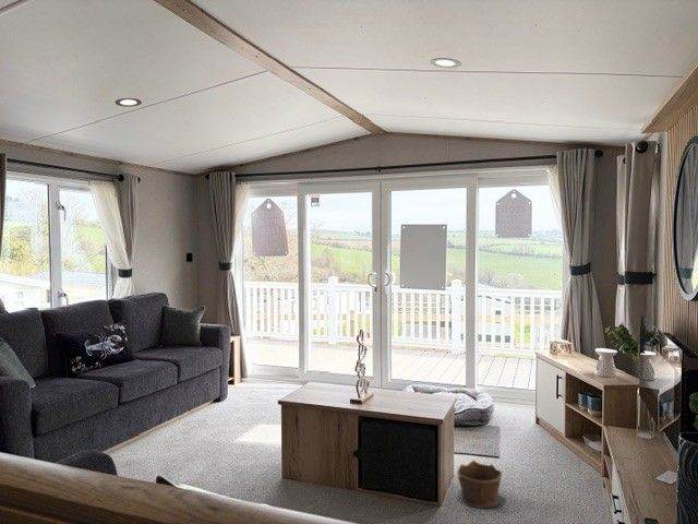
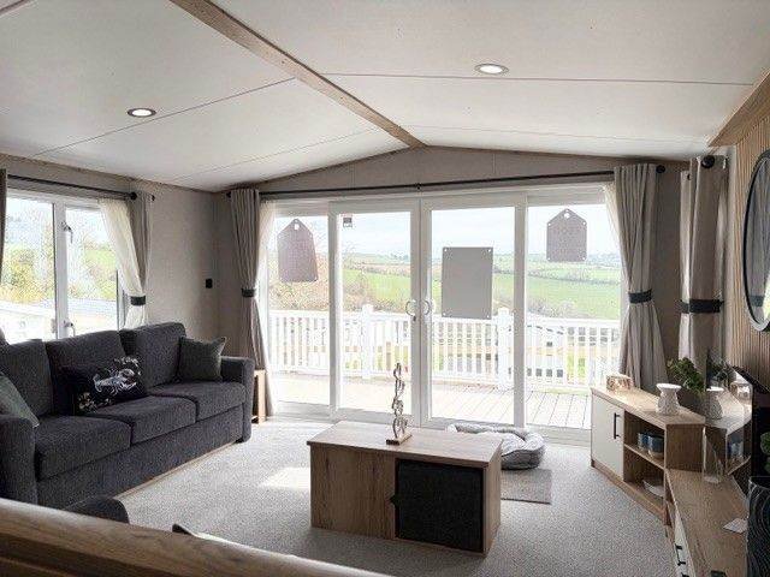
- clay pot [456,460,503,509]
